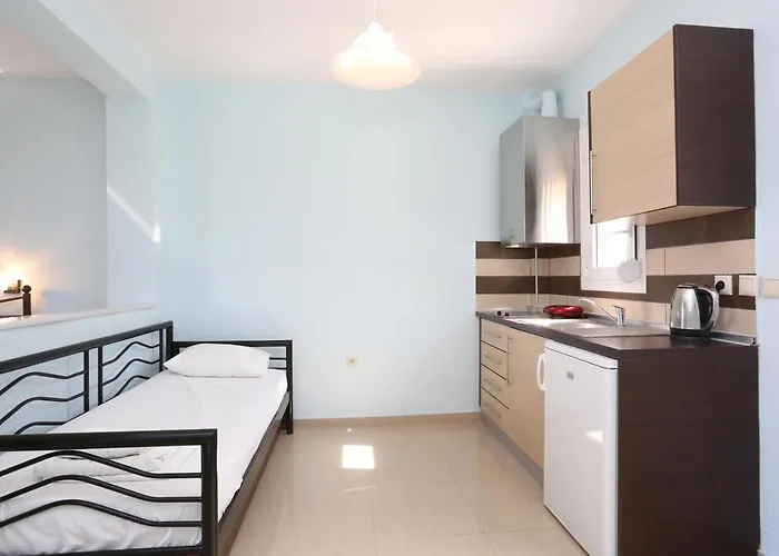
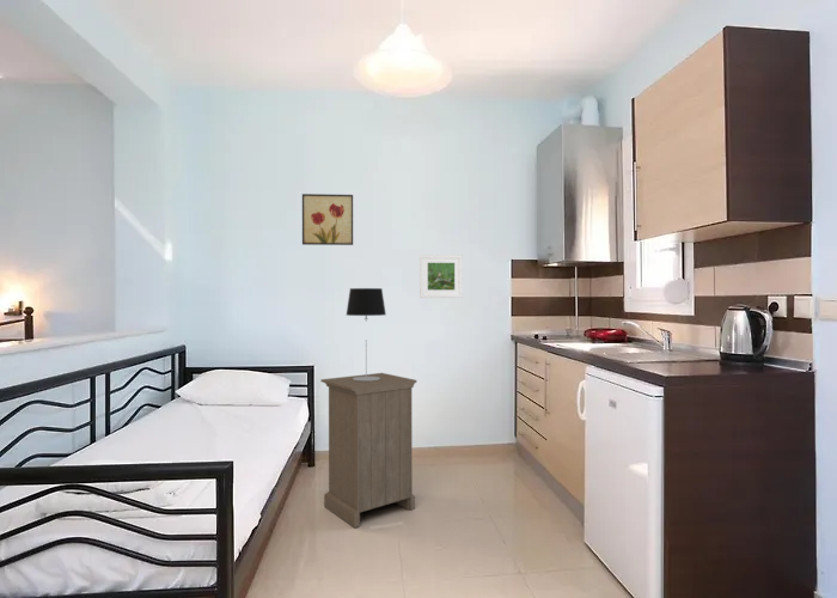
+ nightstand [319,372,418,529]
+ wall art [301,193,354,246]
+ table lamp [346,287,387,382]
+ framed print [418,254,464,299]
